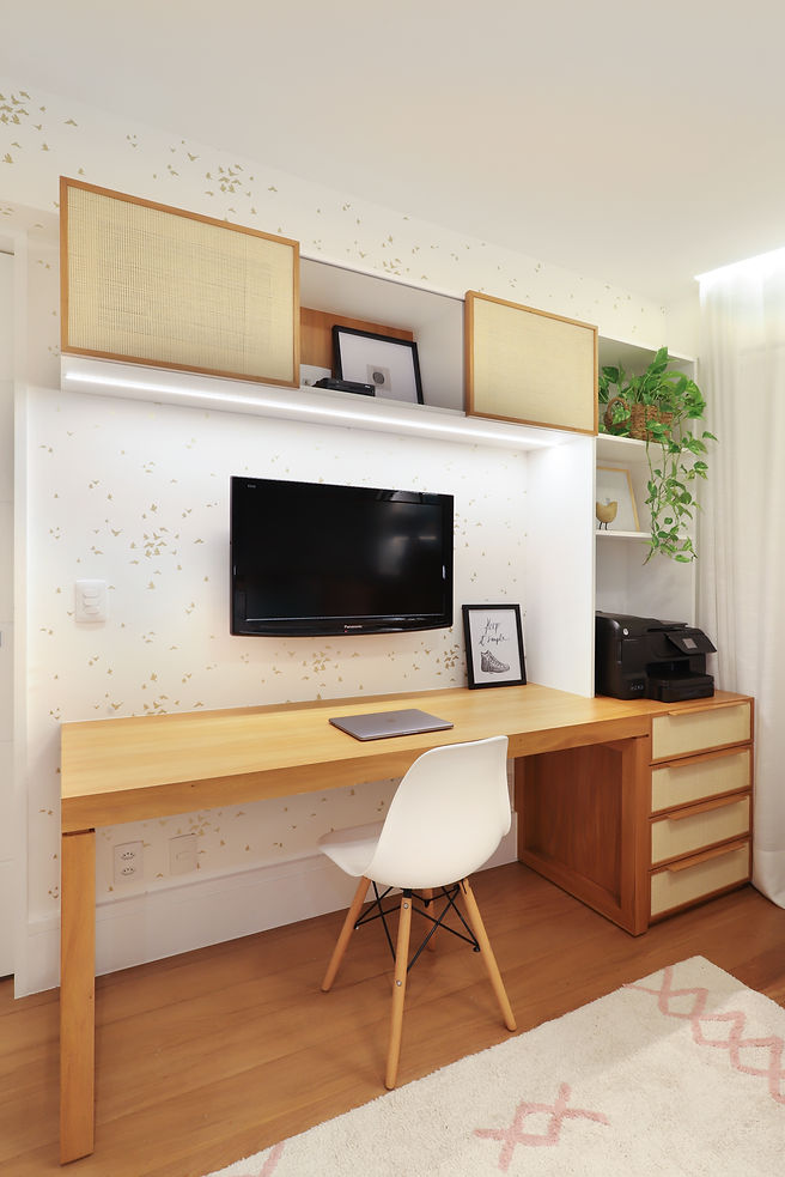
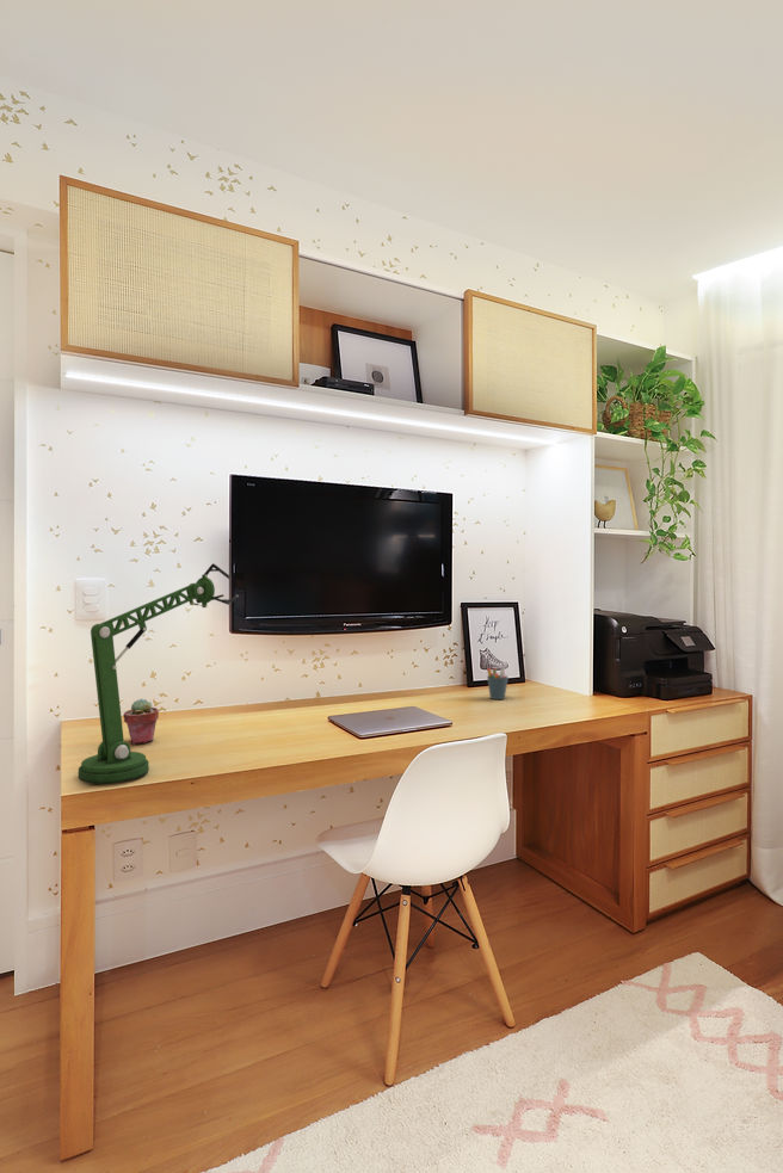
+ potted succulent [123,697,160,745]
+ pen holder [486,666,510,700]
+ desk lamp [78,562,240,785]
